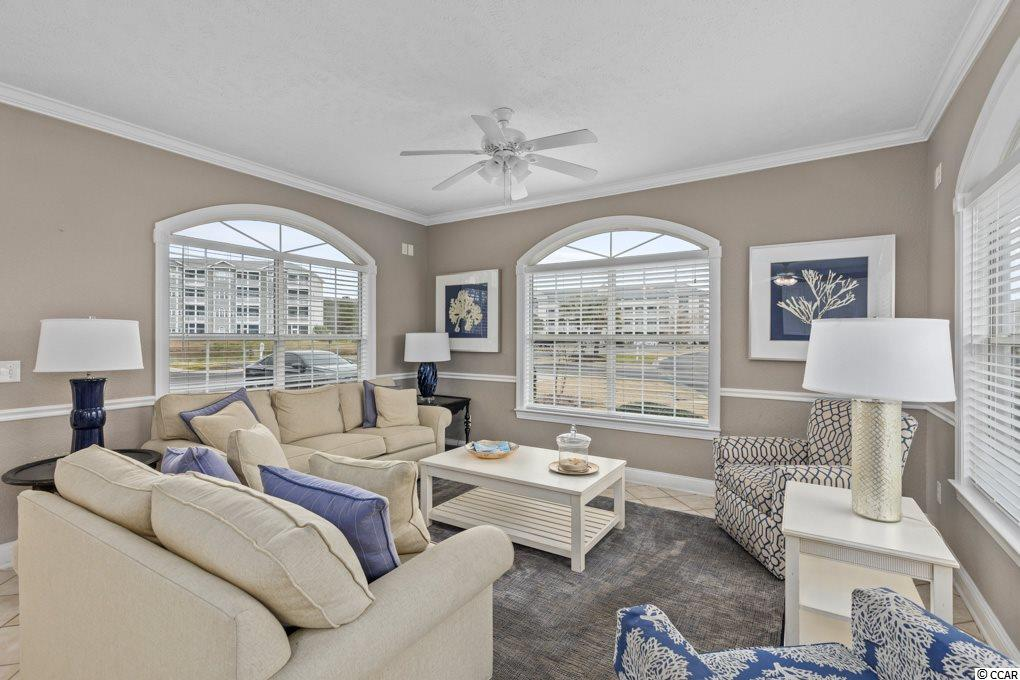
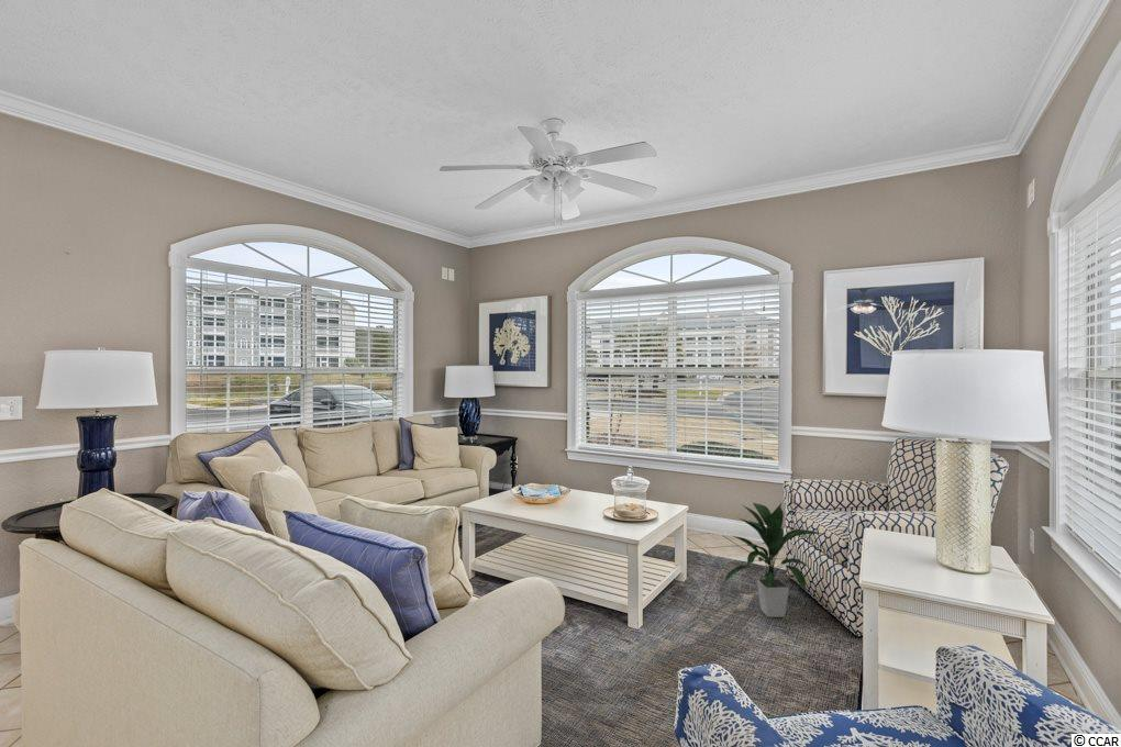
+ indoor plant [721,501,822,618]
